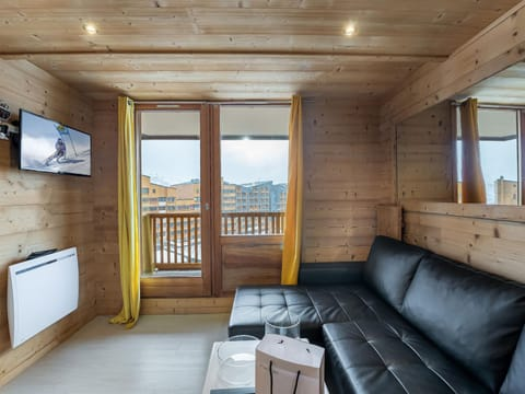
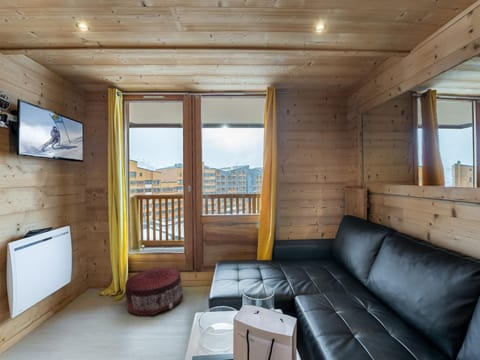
+ pouf [124,266,184,316]
